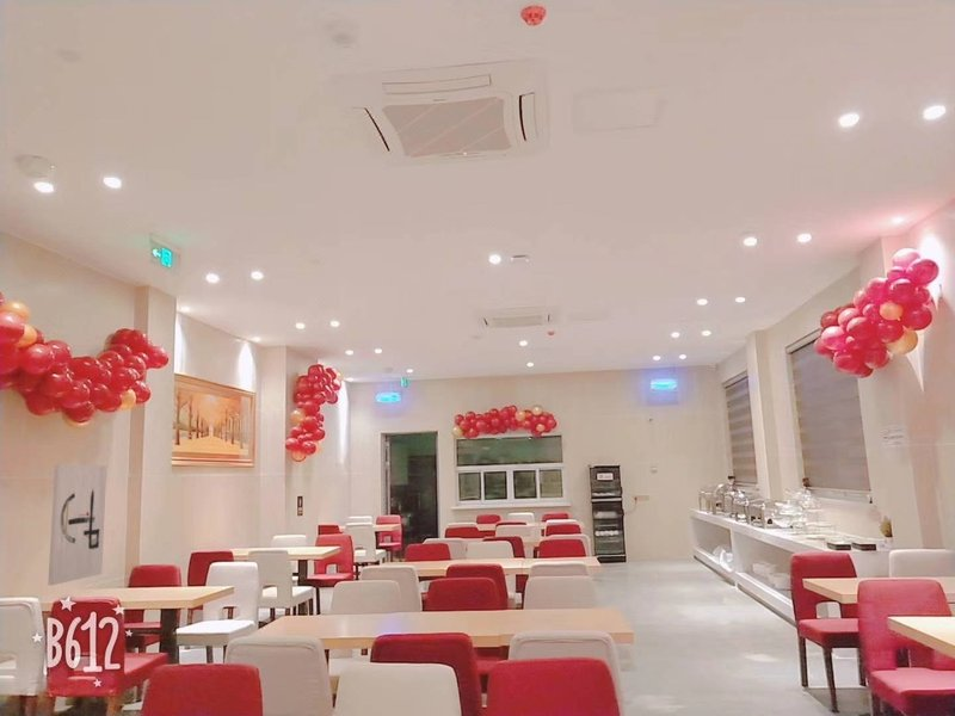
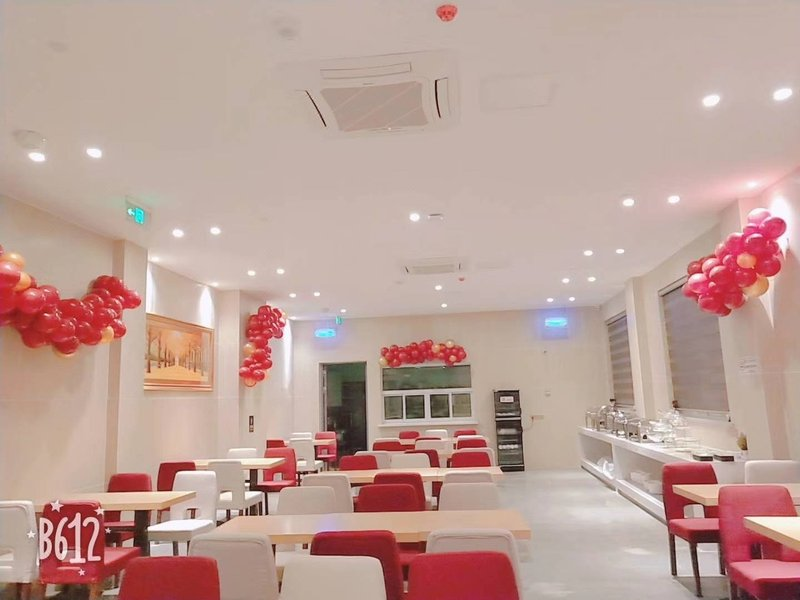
- wall art [47,464,107,586]
